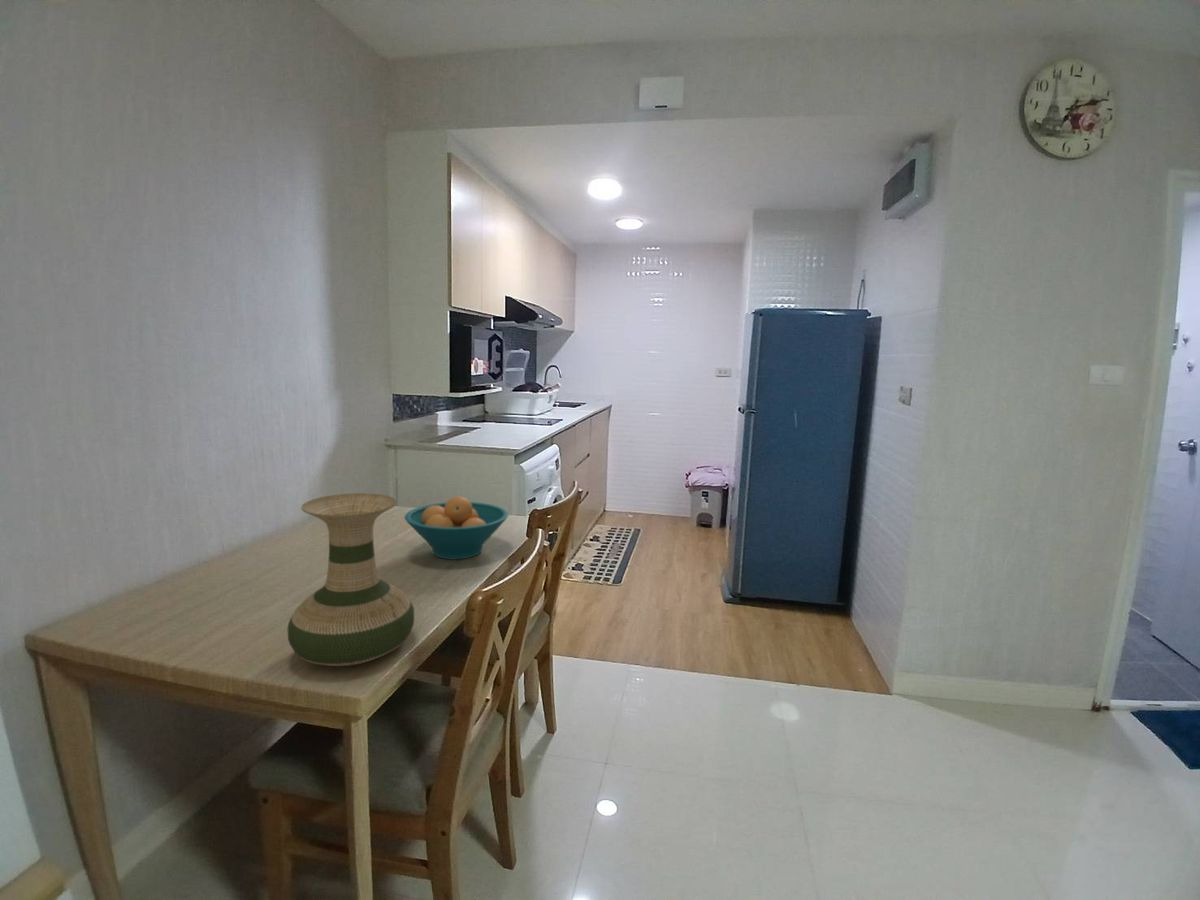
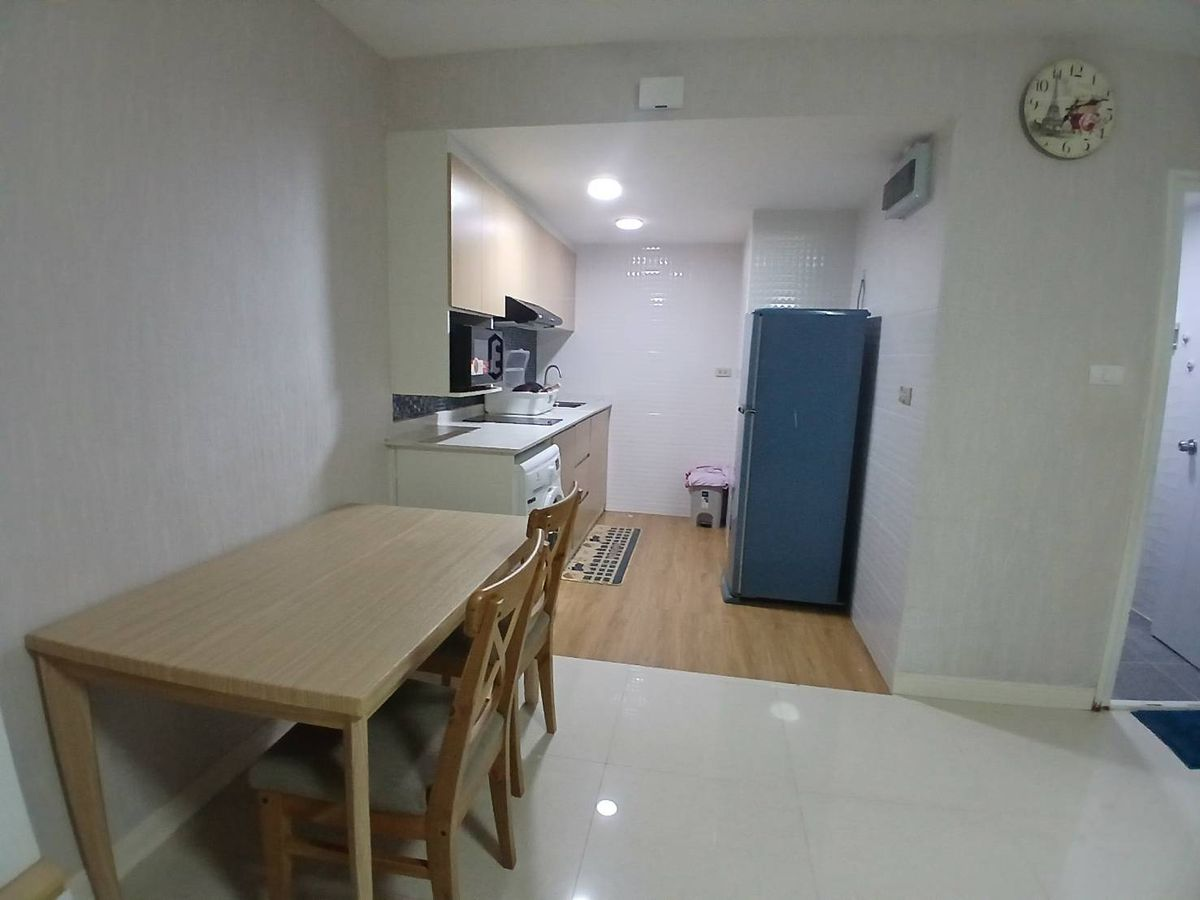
- vase [287,492,415,667]
- fruit bowl [403,495,509,560]
